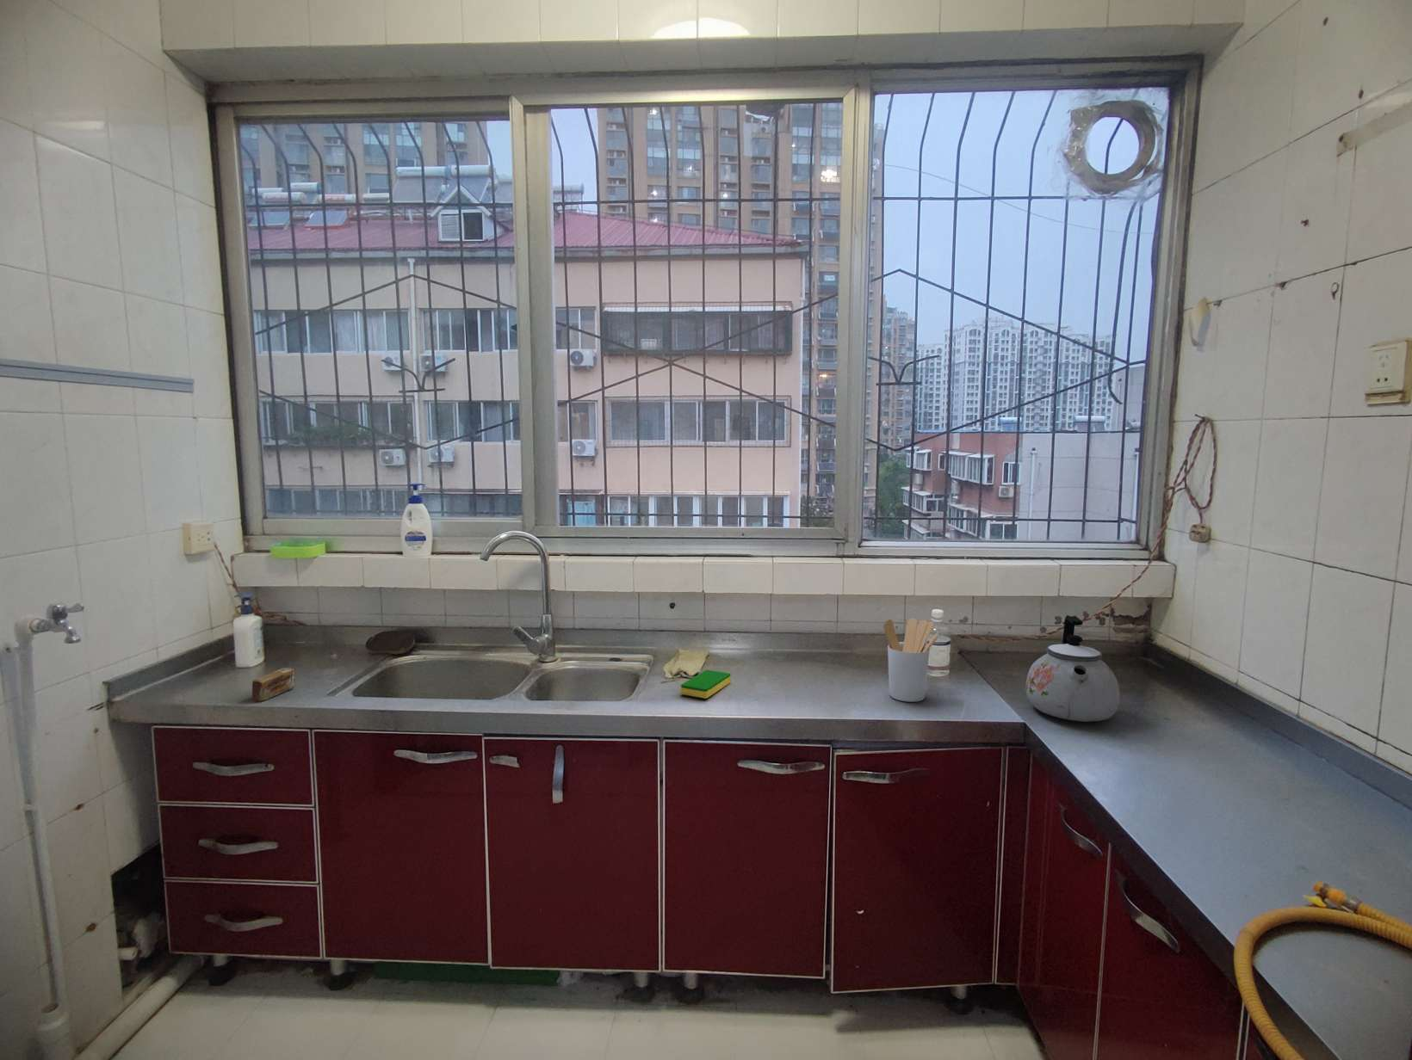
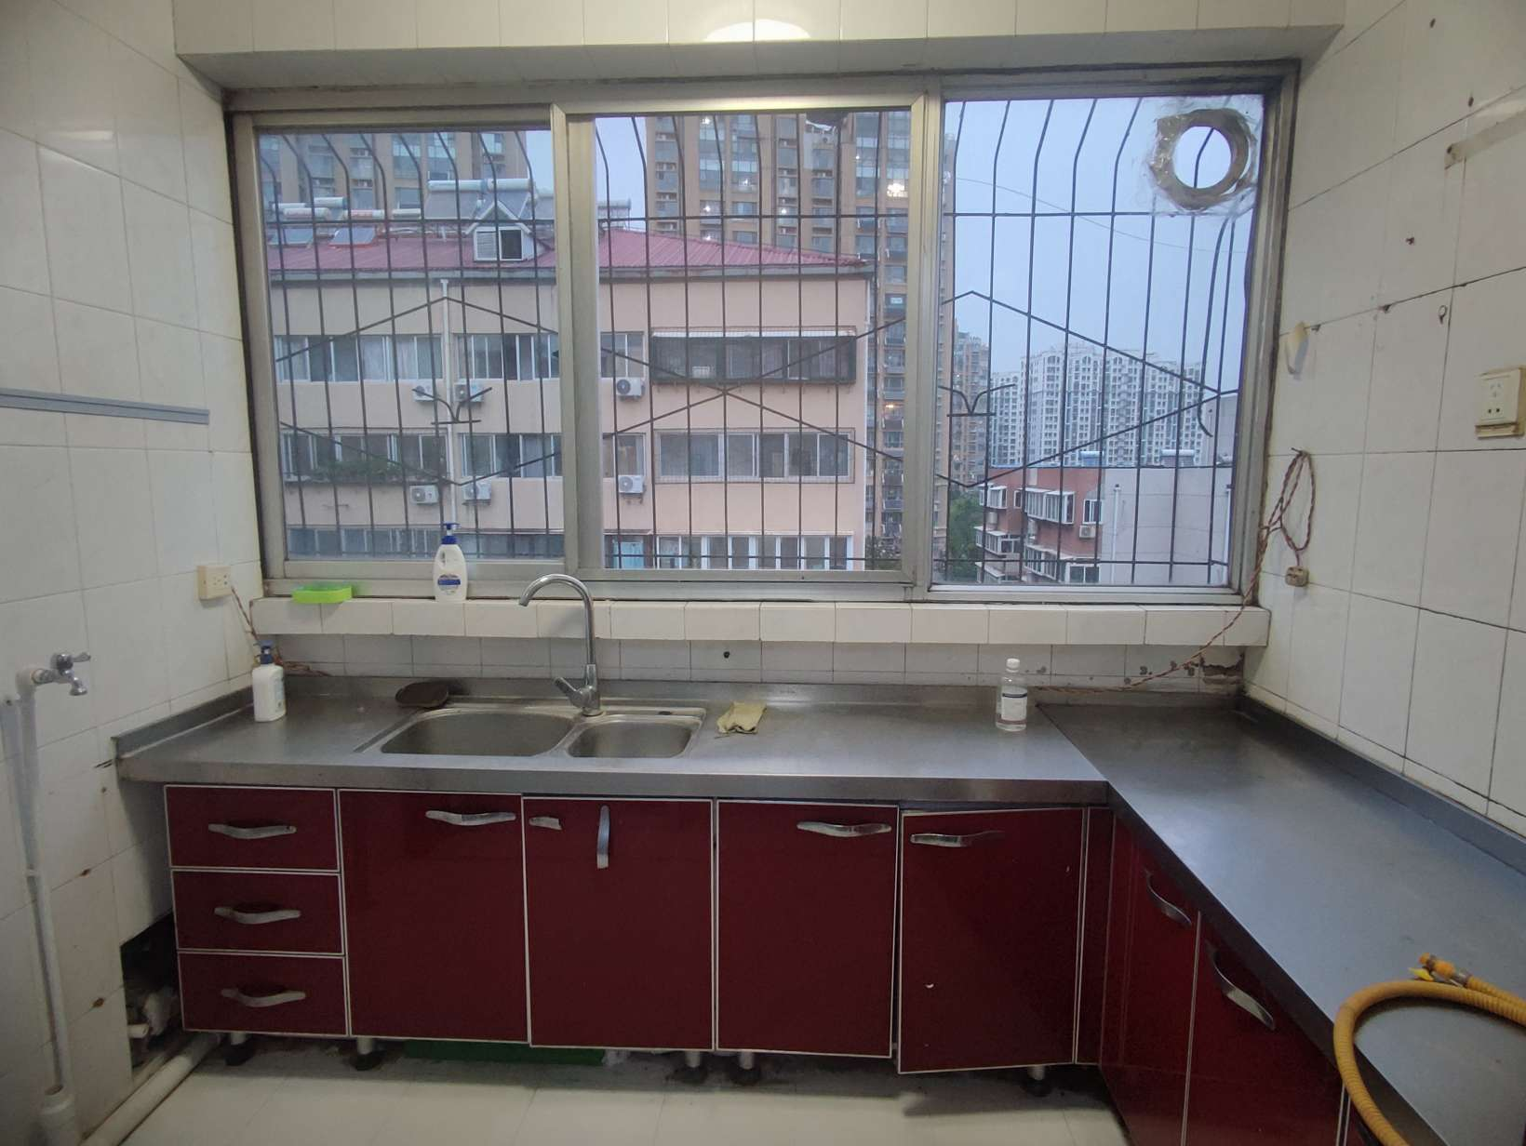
- soap bar [252,667,296,701]
- kettle [1025,615,1121,723]
- utensil holder [883,617,939,703]
- dish sponge [680,669,732,699]
